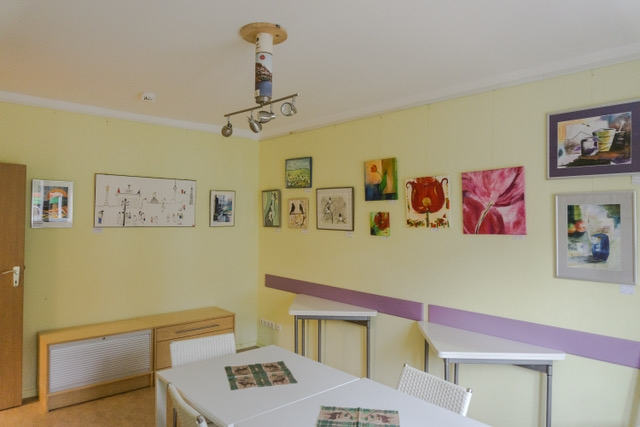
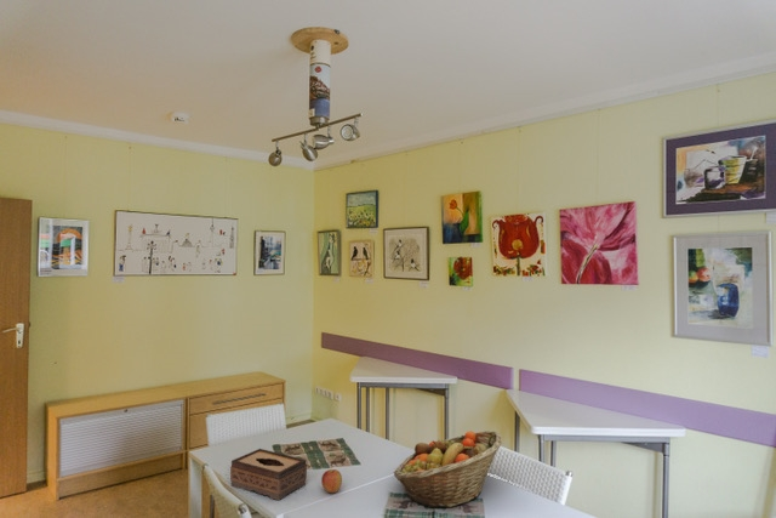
+ fruit basket [393,429,503,510]
+ tissue box [229,448,308,501]
+ apple [320,468,343,494]
